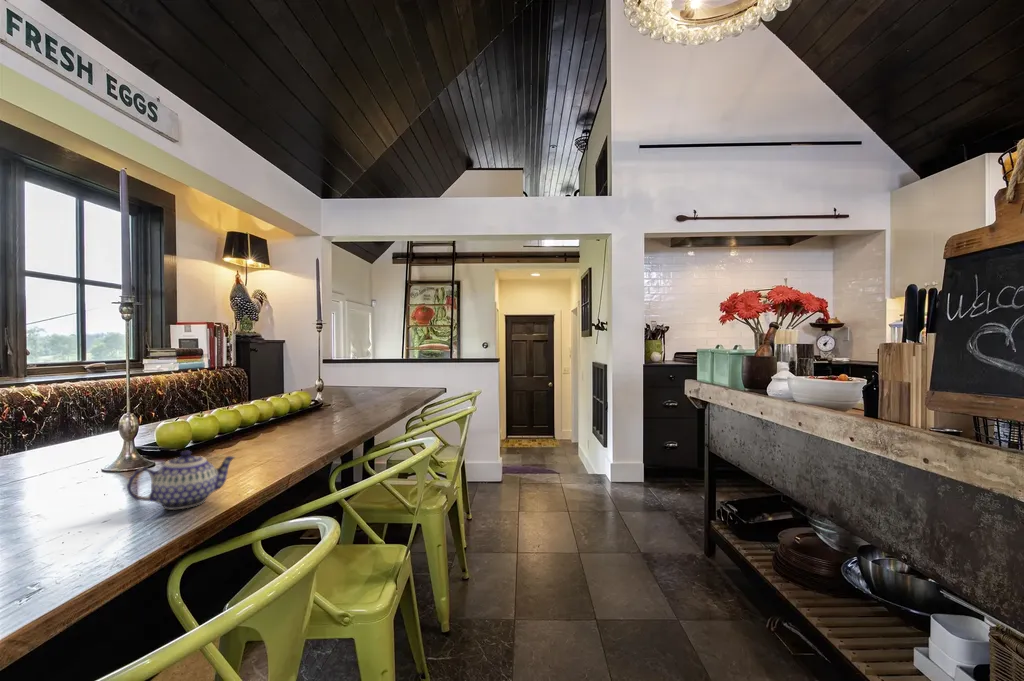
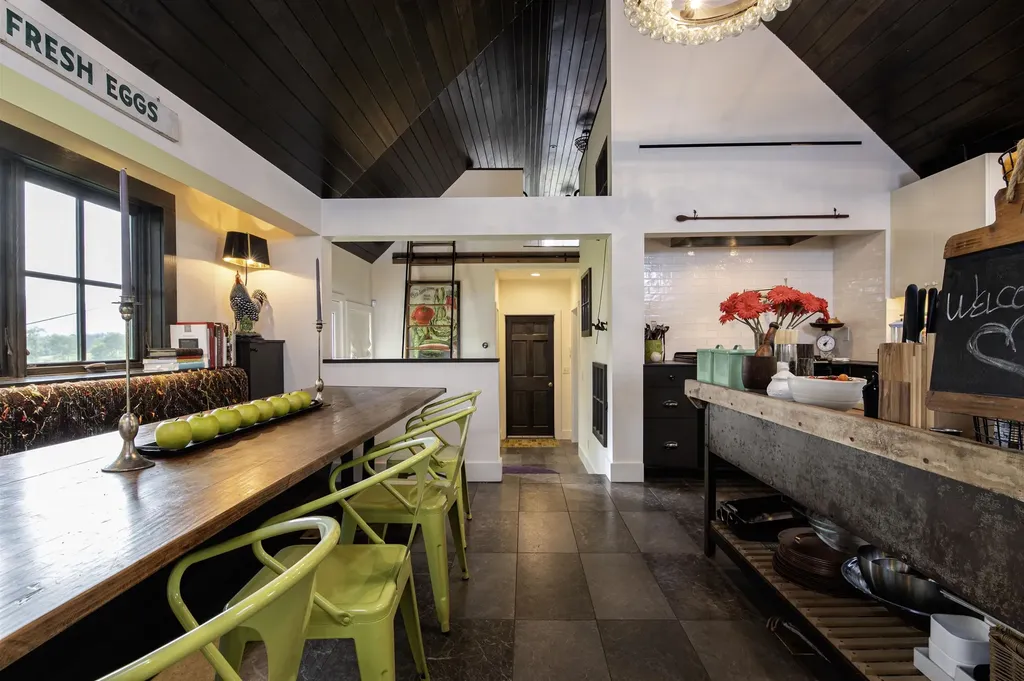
- teapot [126,449,237,511]
